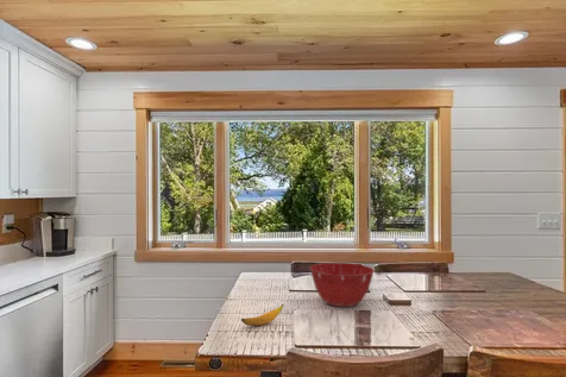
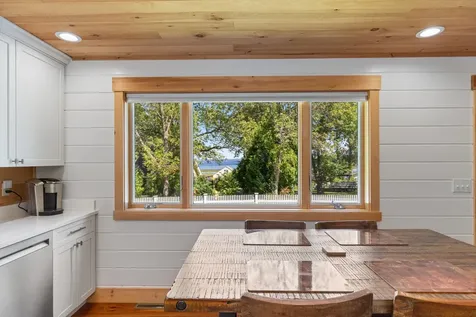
- mixing bowl [309,262,376,308]
- banana [240,303,285,327]
